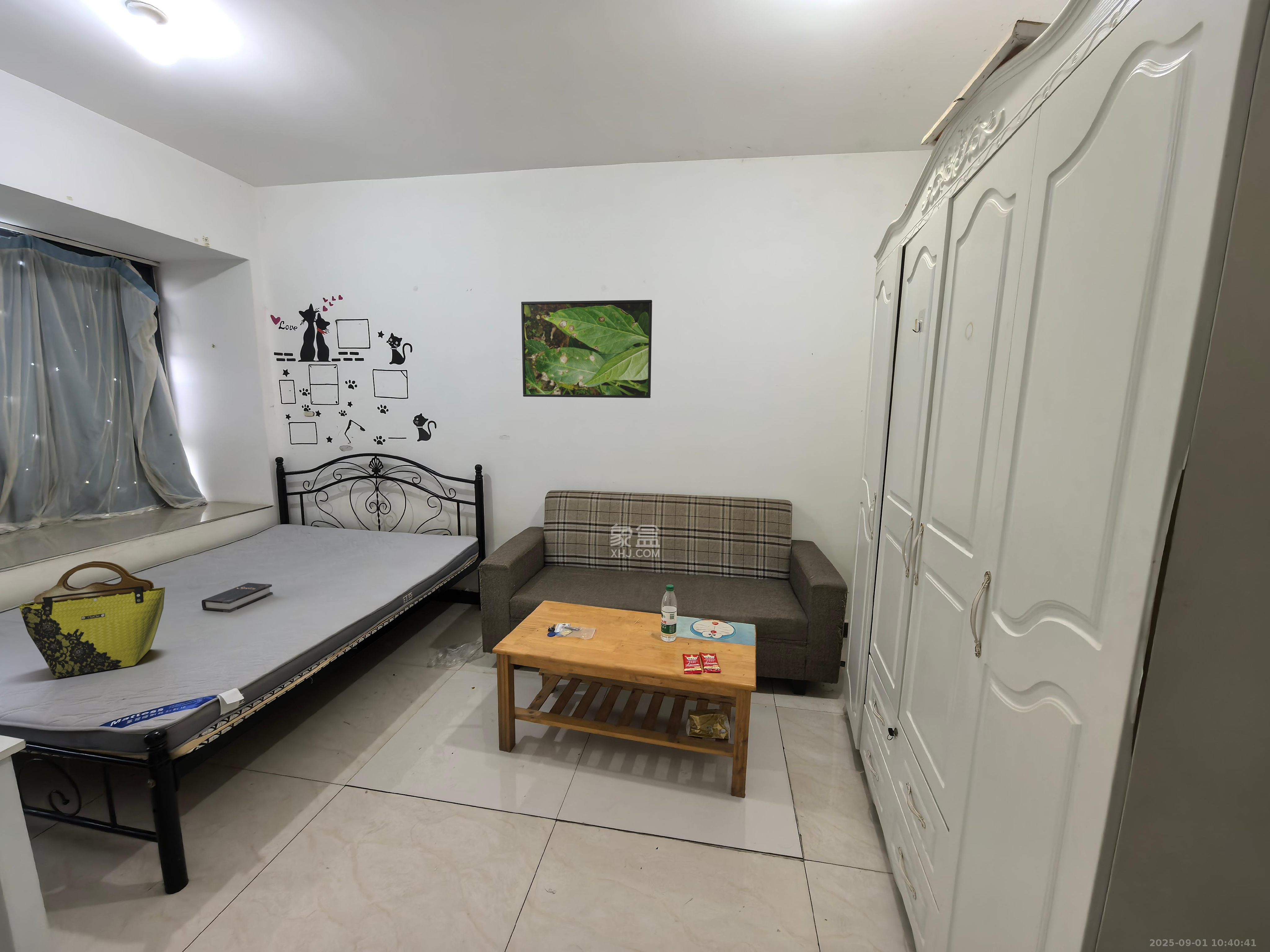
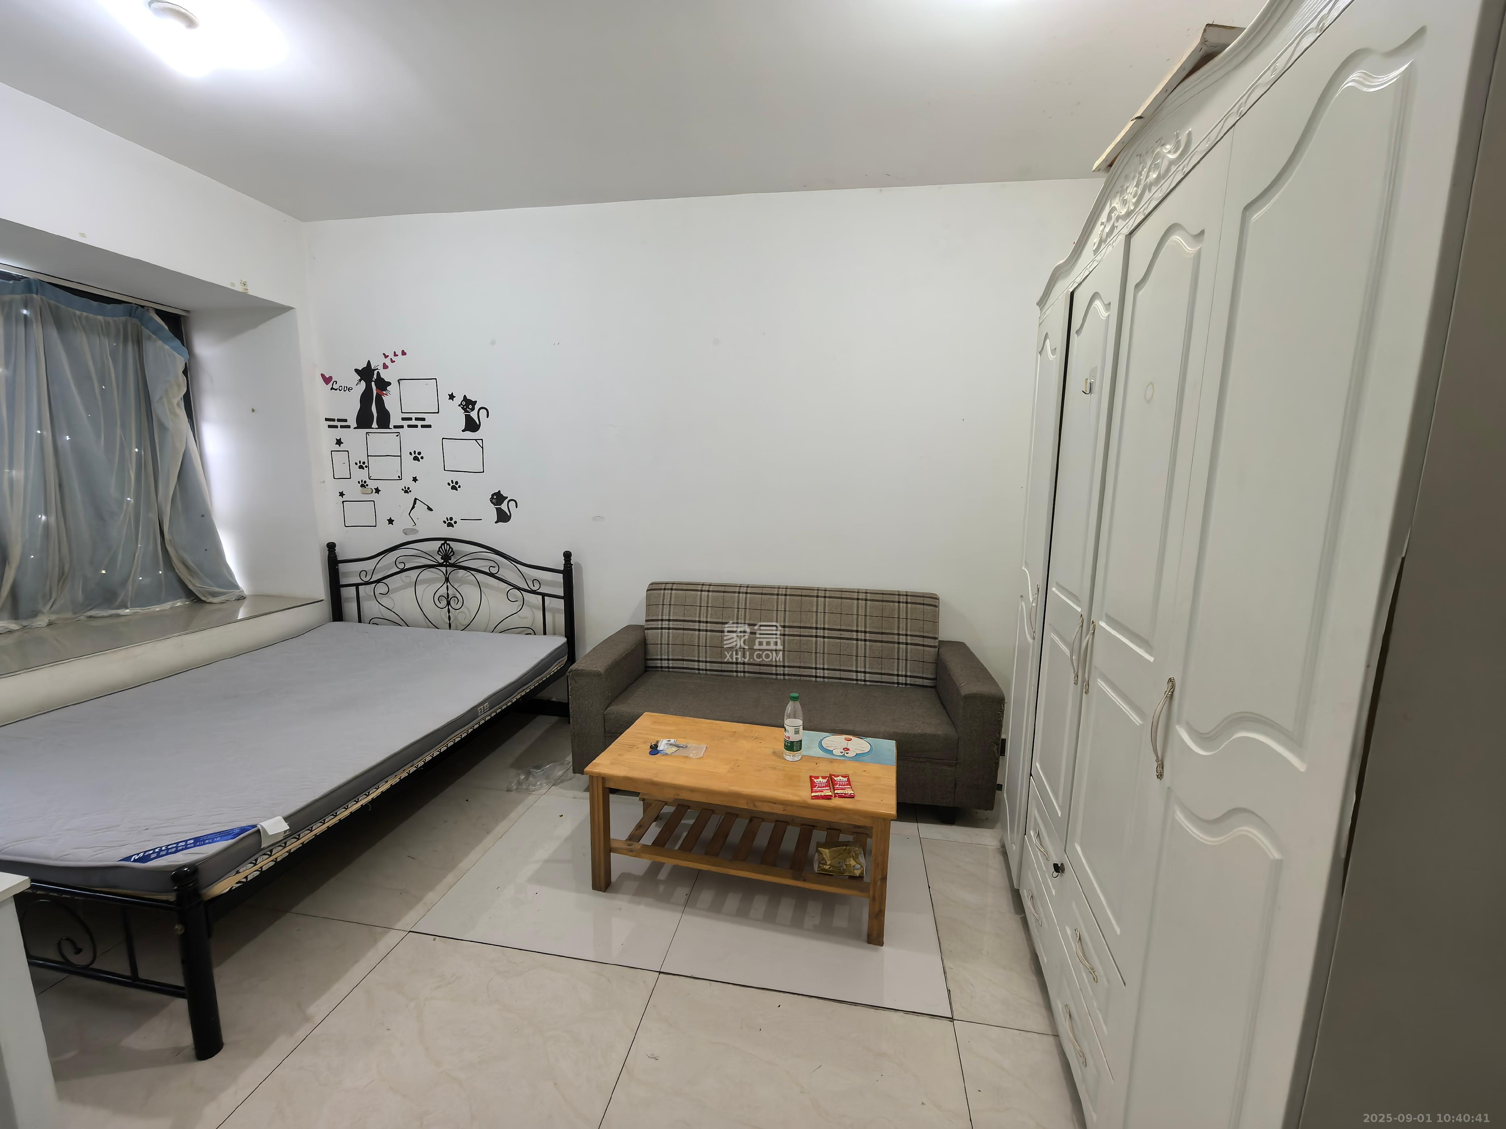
- tote bag [19,561,165,679]
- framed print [521,300,652,398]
- hardback book [202,583,273,613]
